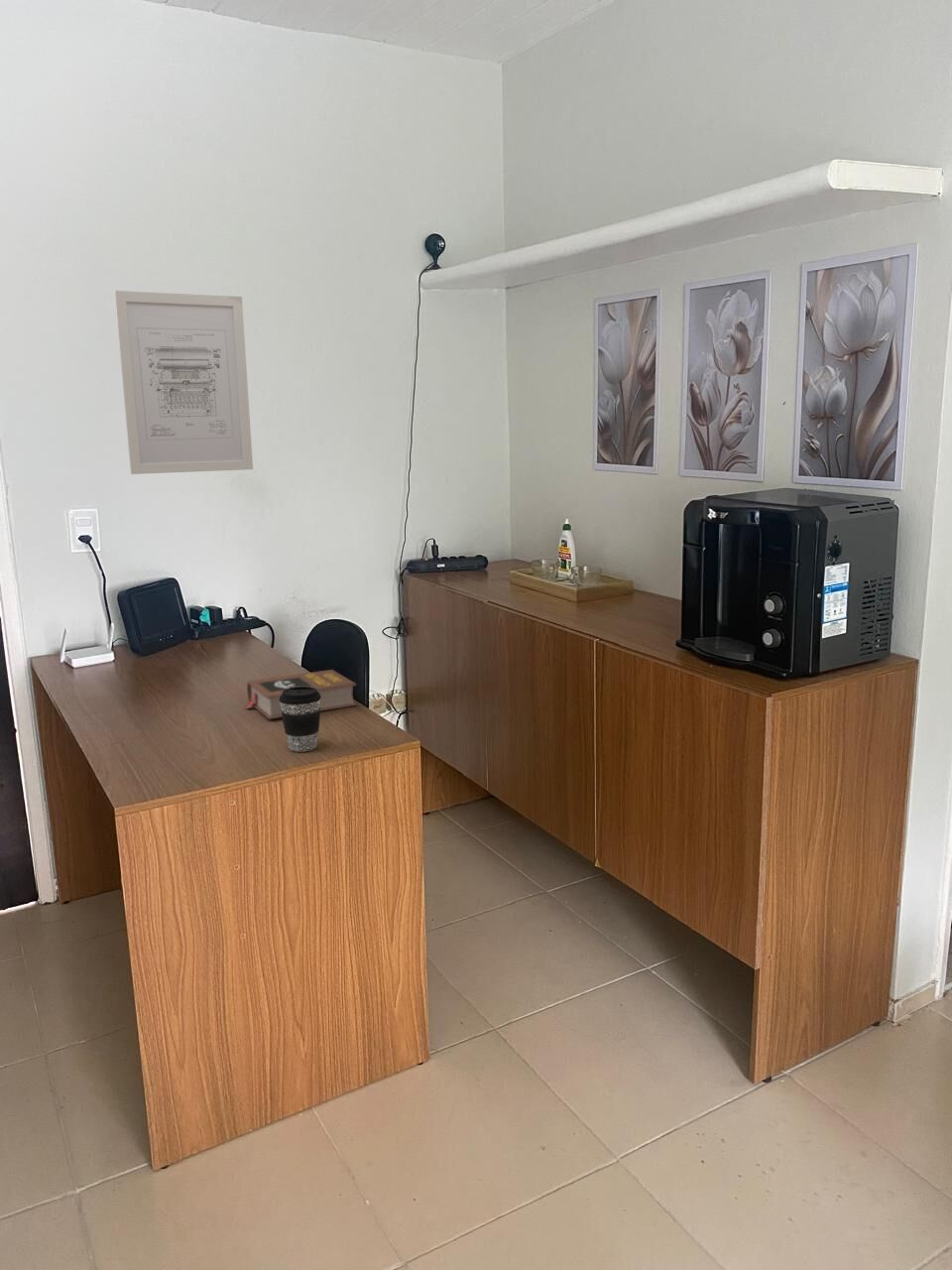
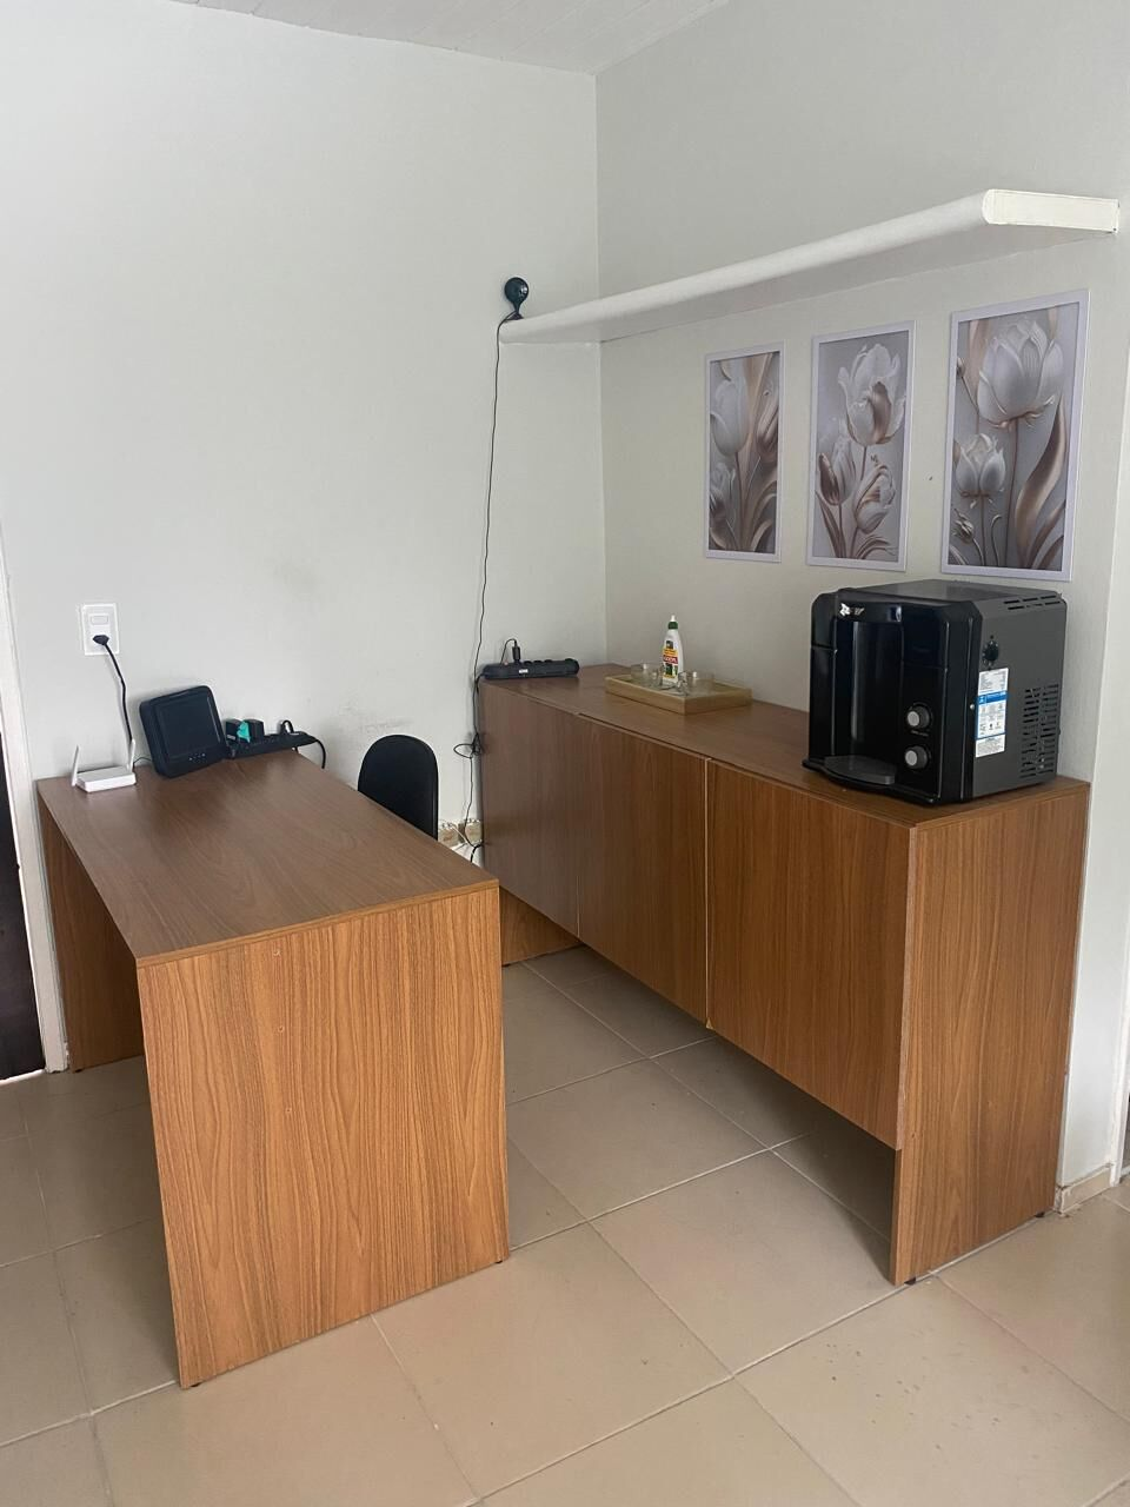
- book [243,669,358,720]
- coffee cup [279,687,321,752]
- wall art [113,290,254,475]
